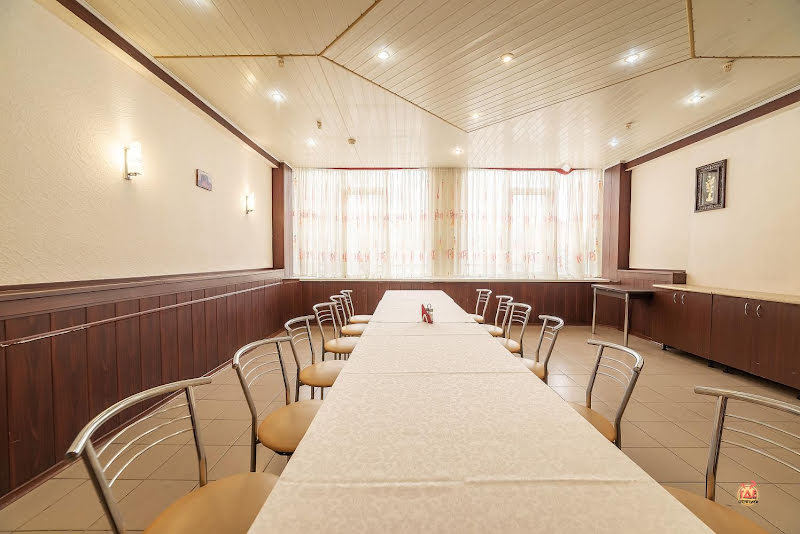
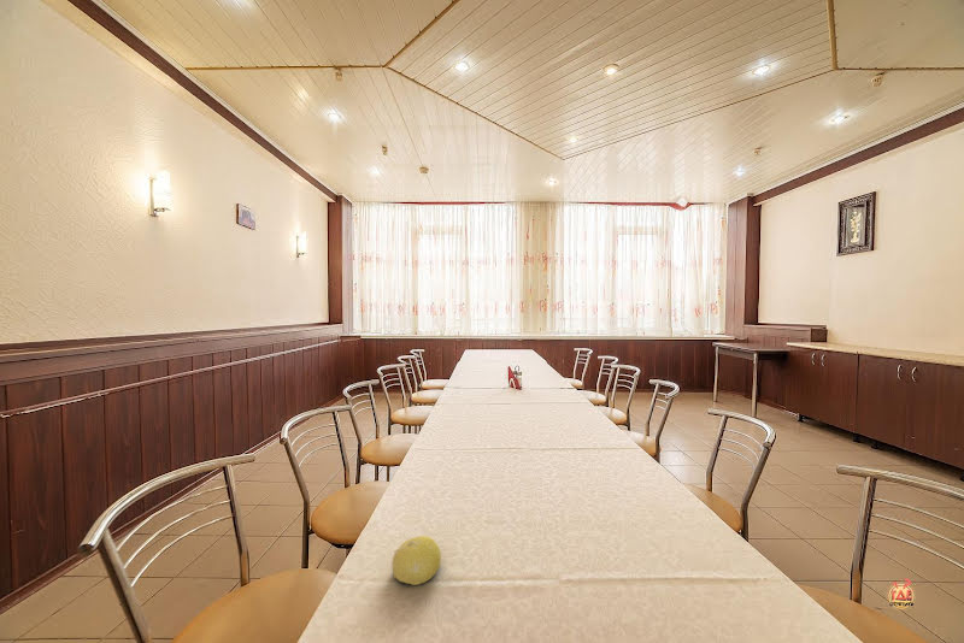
+ fruit [390,535,442,586]
